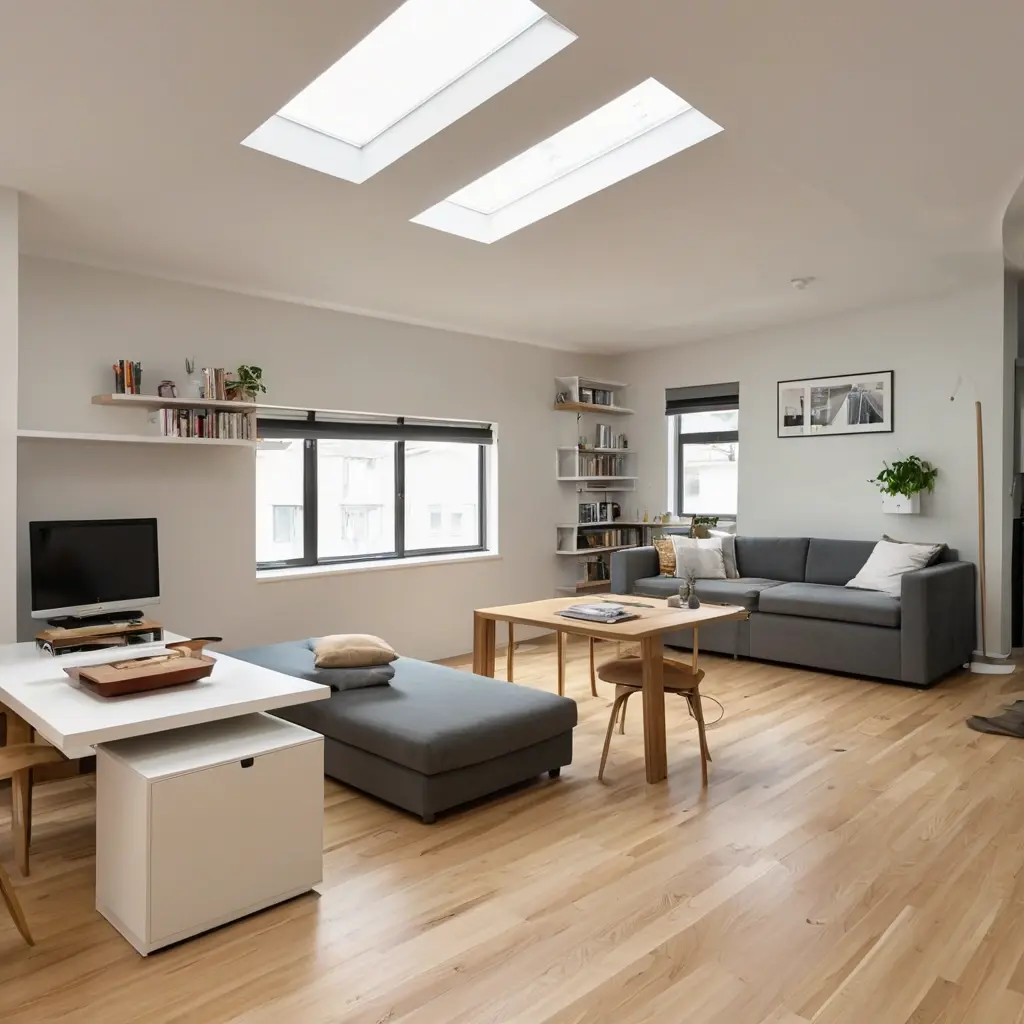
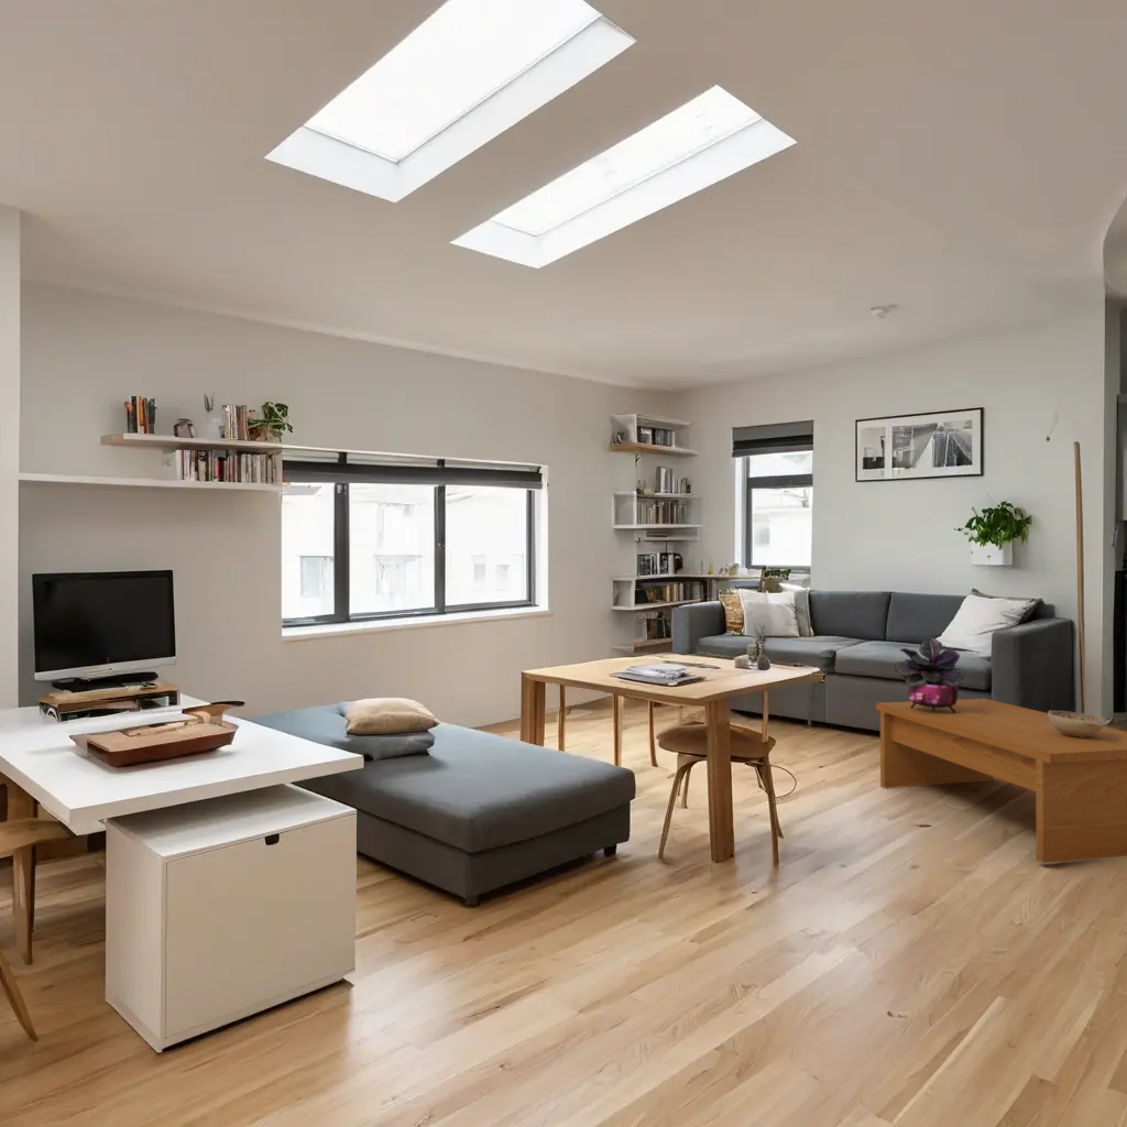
+ decorative bowl [1047,710,1107,737]
+ coffee table [875,698,1127,864]
+ potted plant [893,636,967,713]
